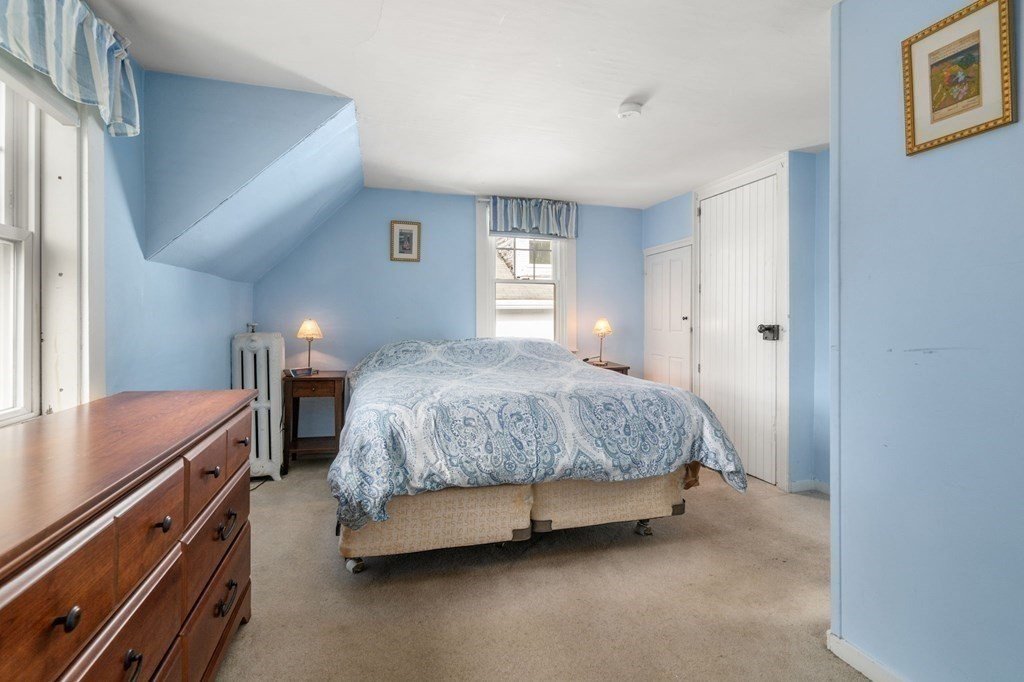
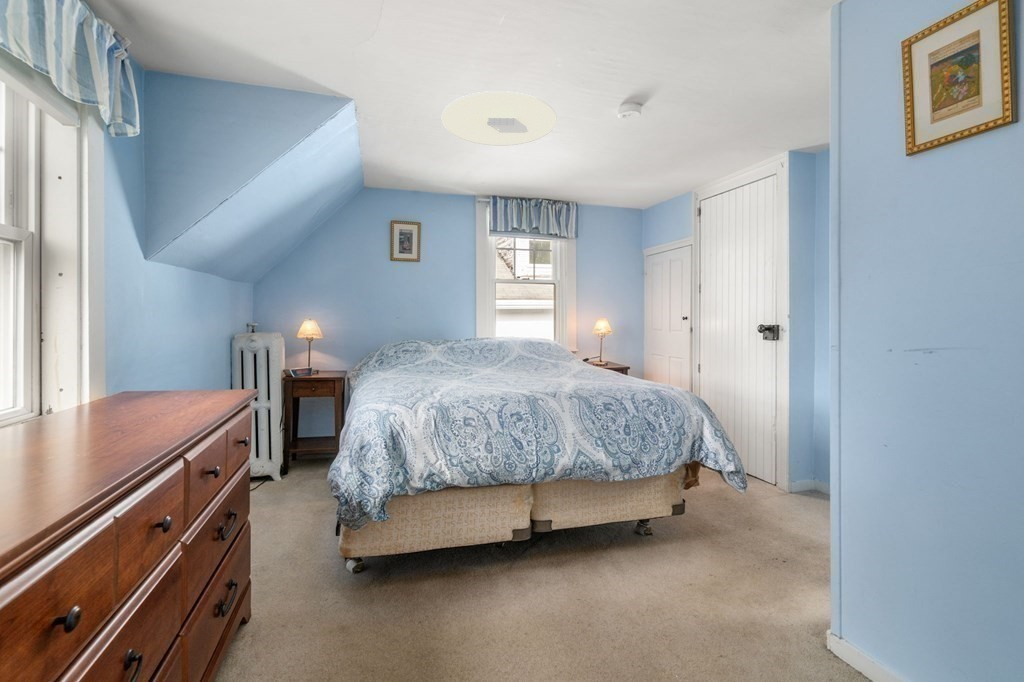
+ ceiling light [441,90,558,147]
